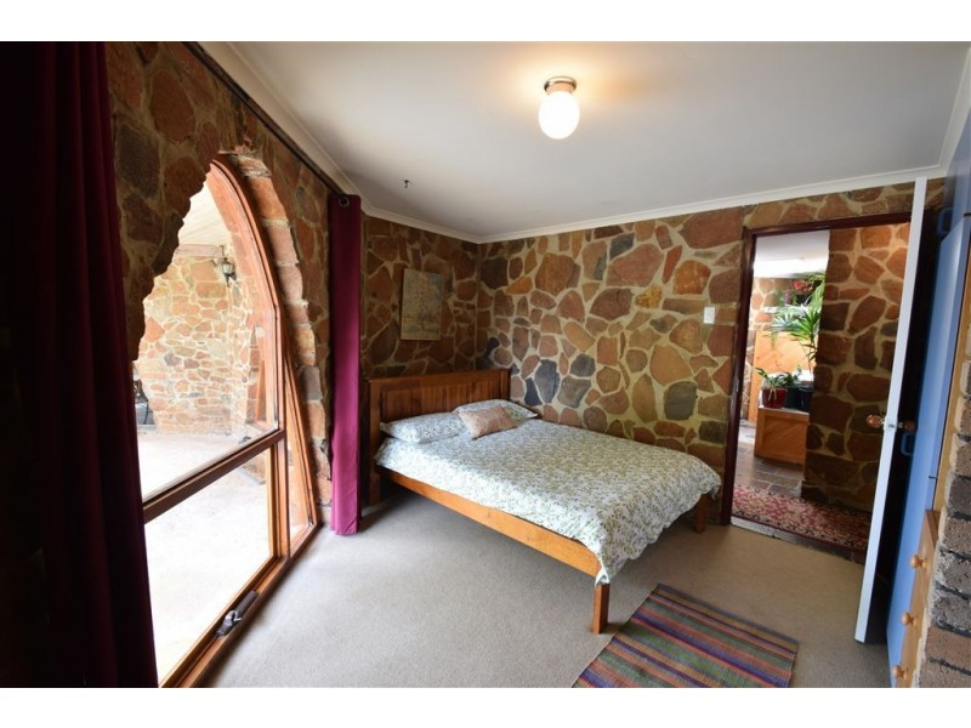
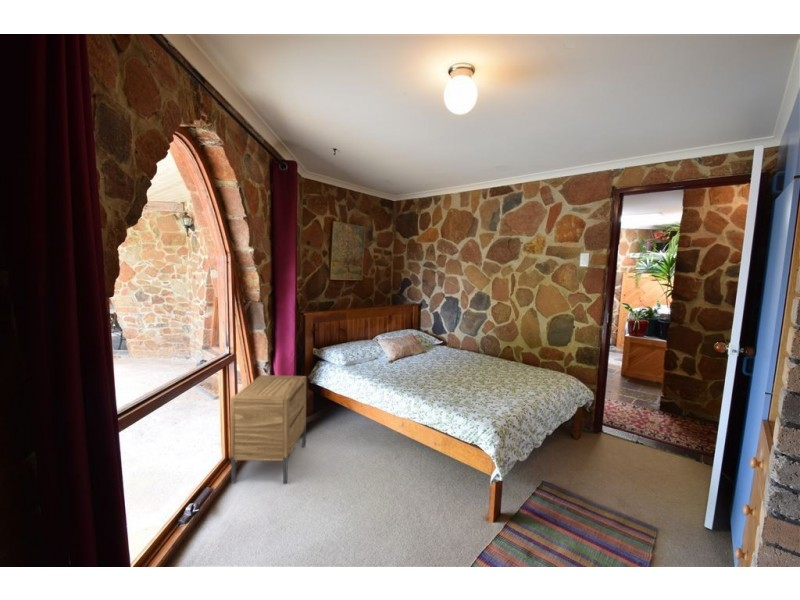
+ nightstand [229,374,307,485]
